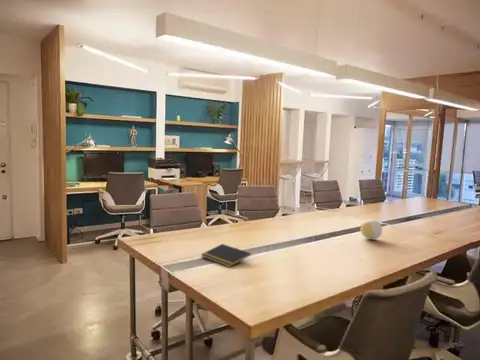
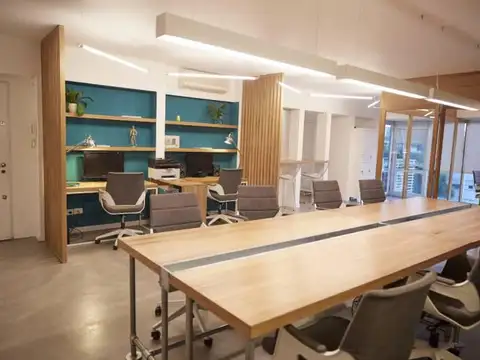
- decorative ball [359,218,383,241]
- notepad [200,243,252,268]
